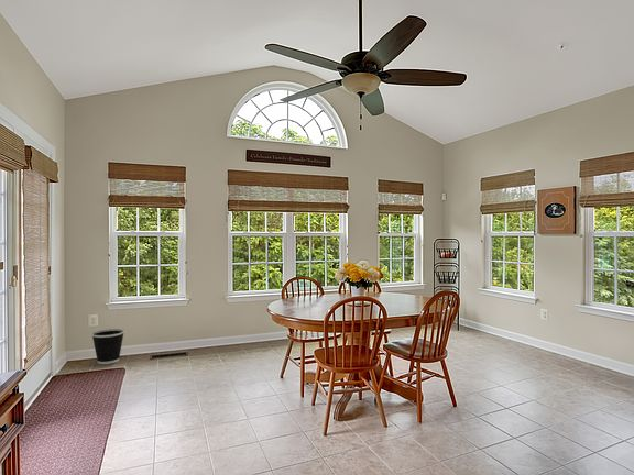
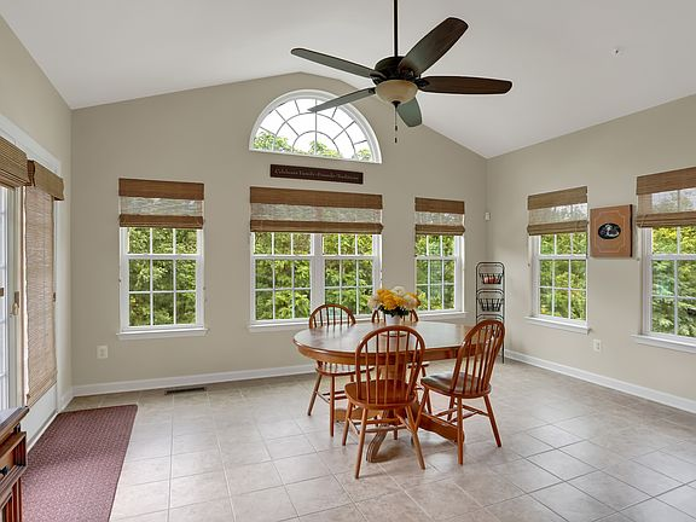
- wastebasket [90,328,125,365]
